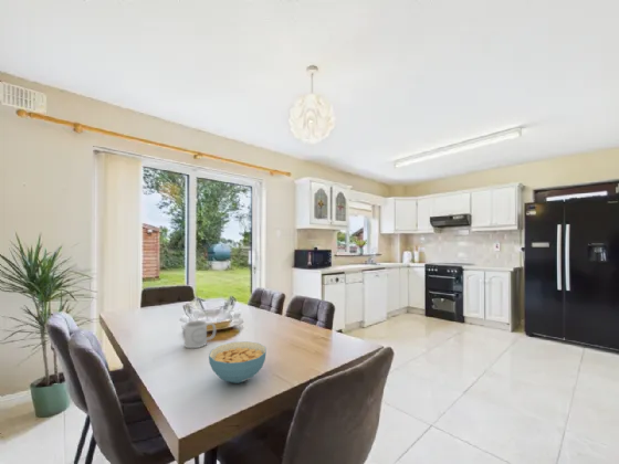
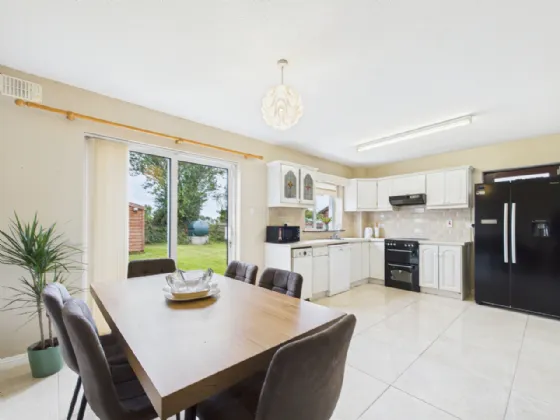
- cereal bowl [208,340,267,384]
- mug [183,319,217,349]
